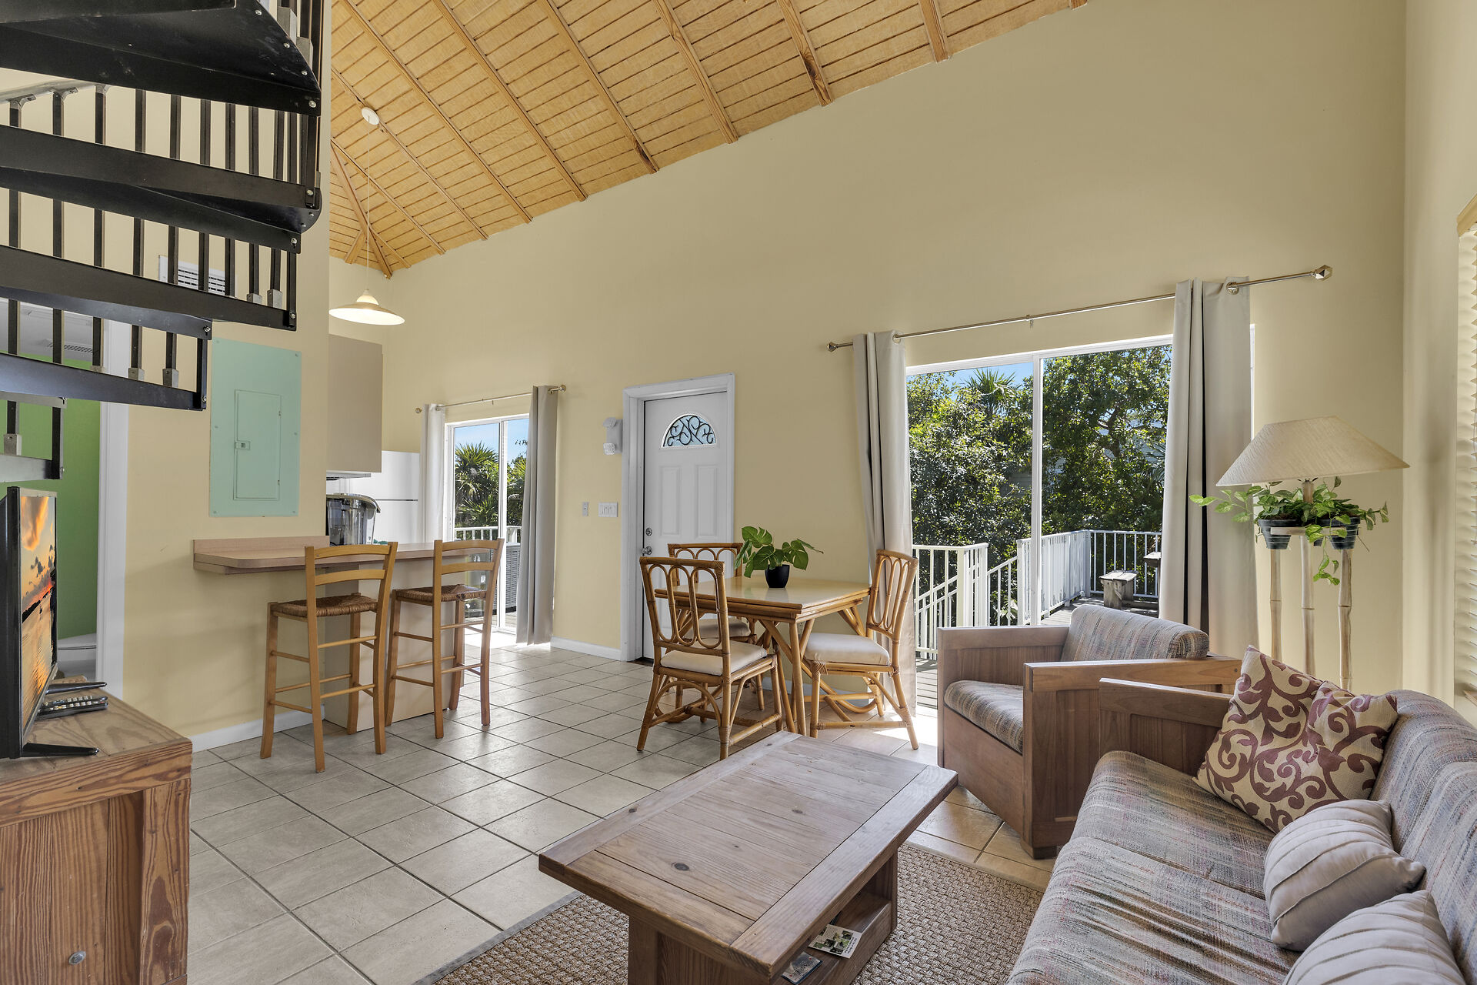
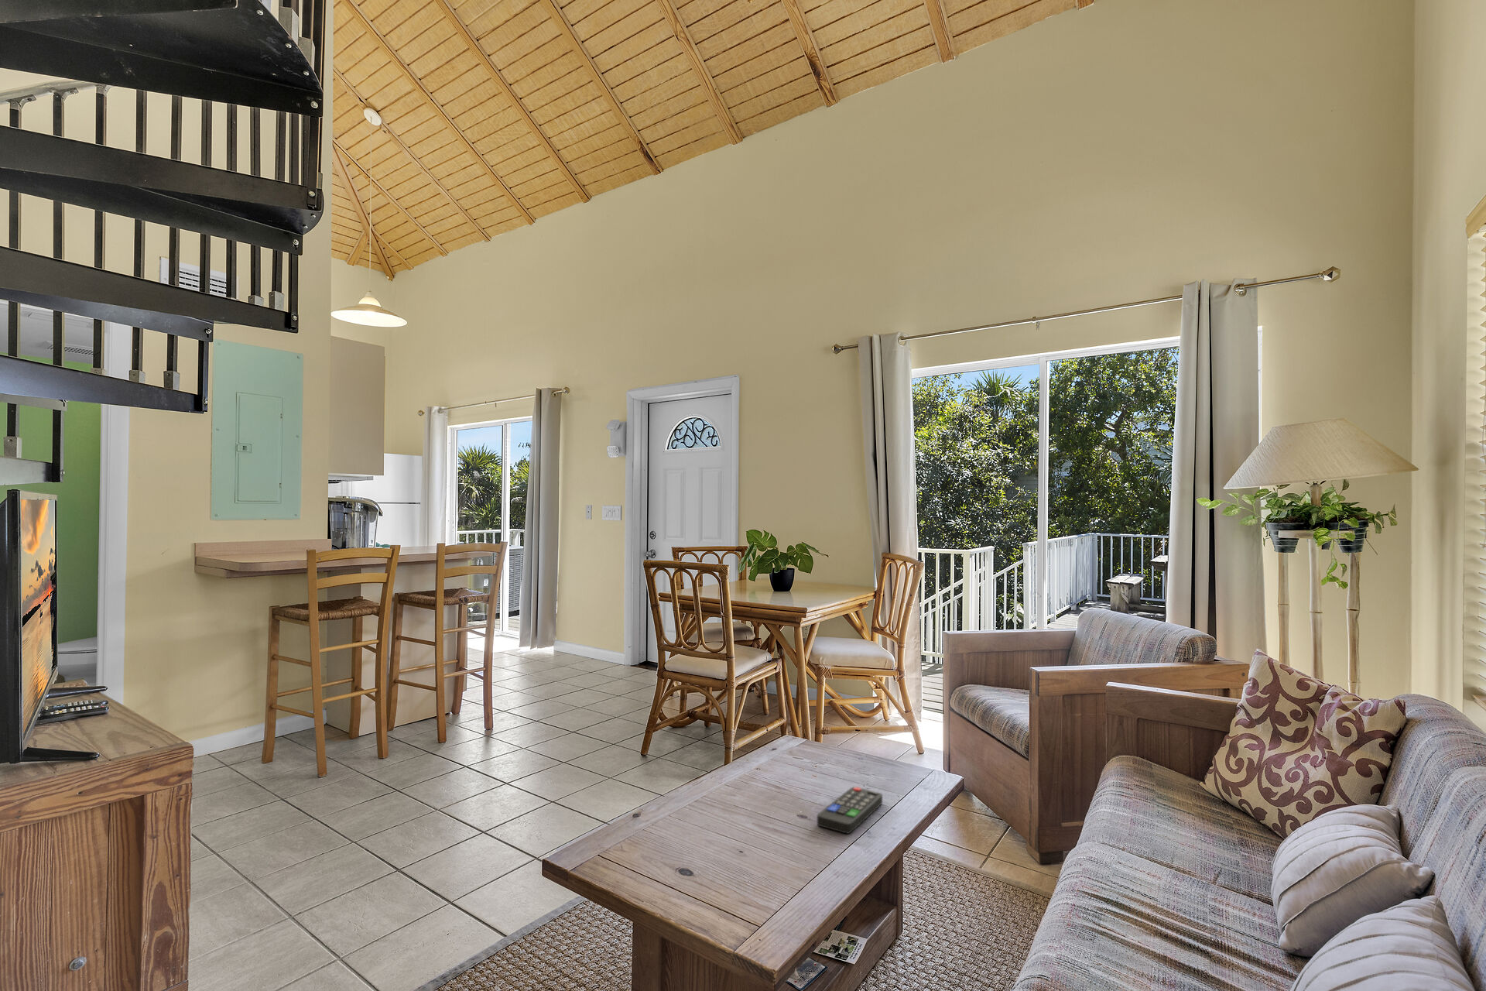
+ remote control [816,786,883,835]
